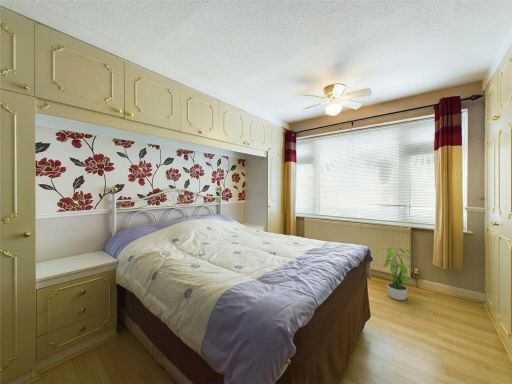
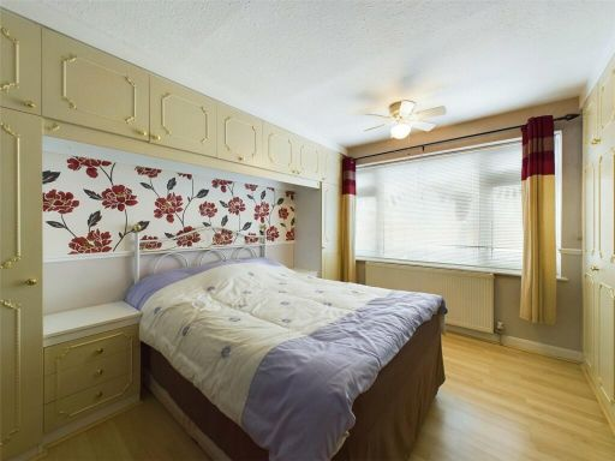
- potted plant [375,244,414,301]
